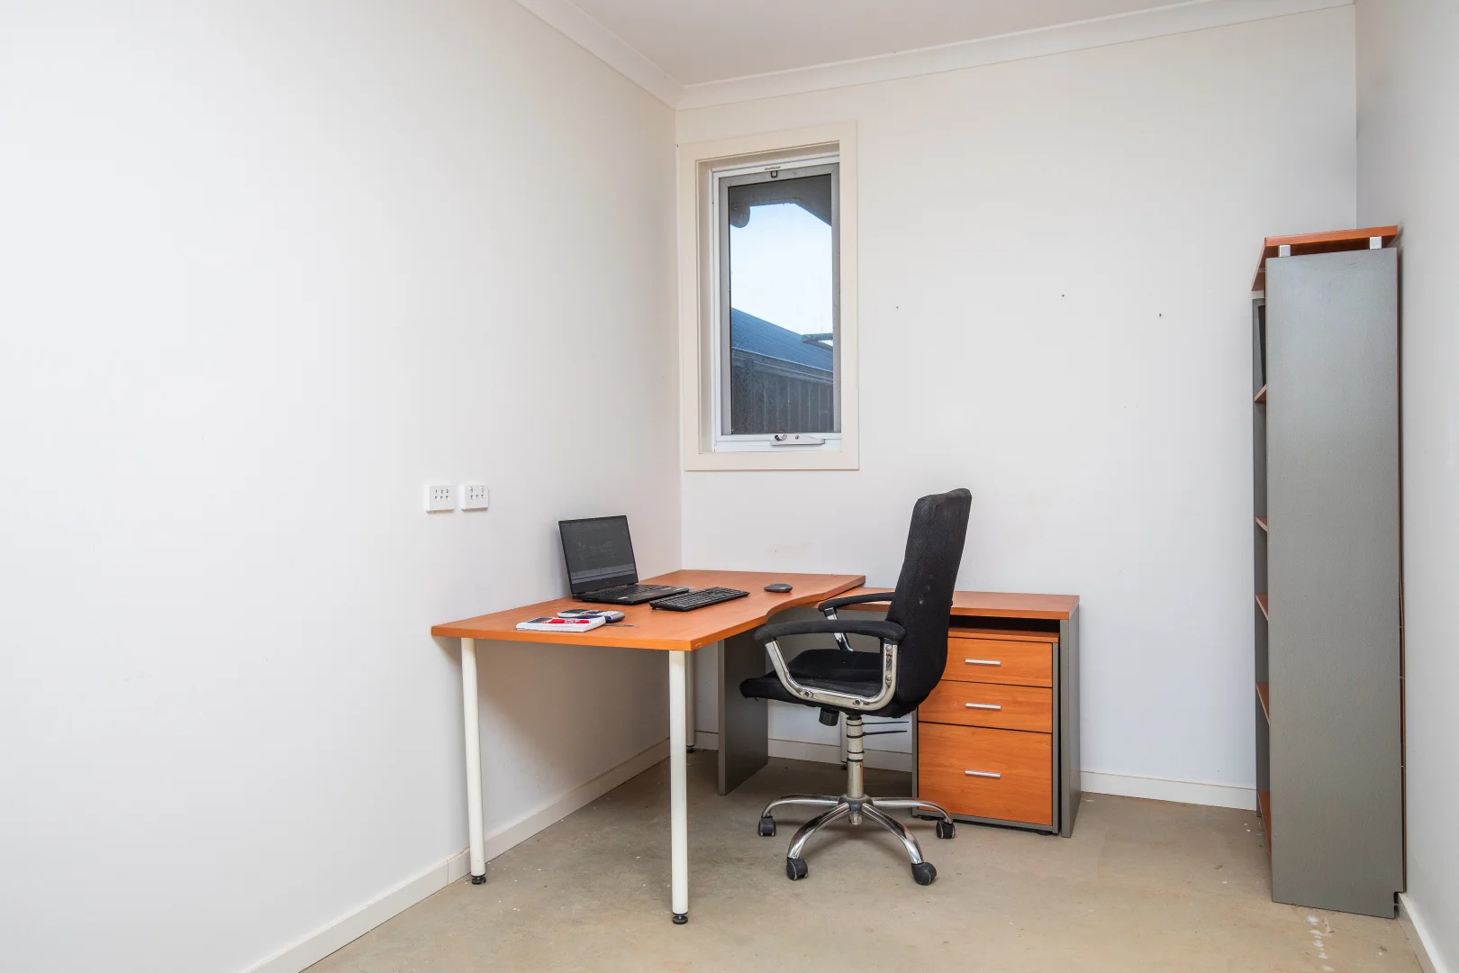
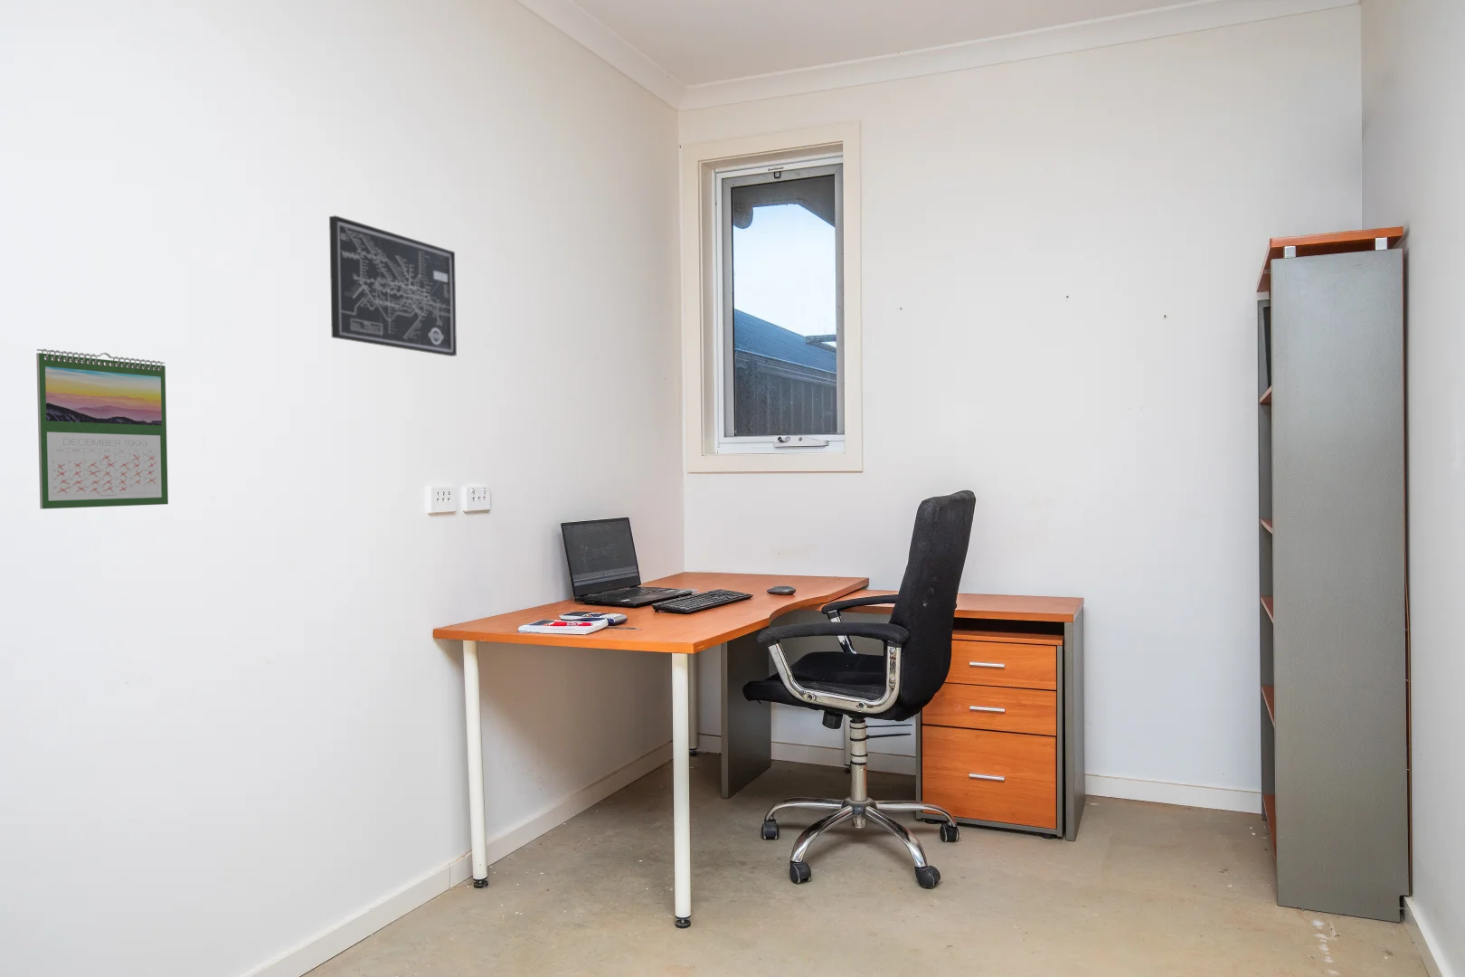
+ calendar [35,348,169,510]
+ wall art [328,215,458,358]
